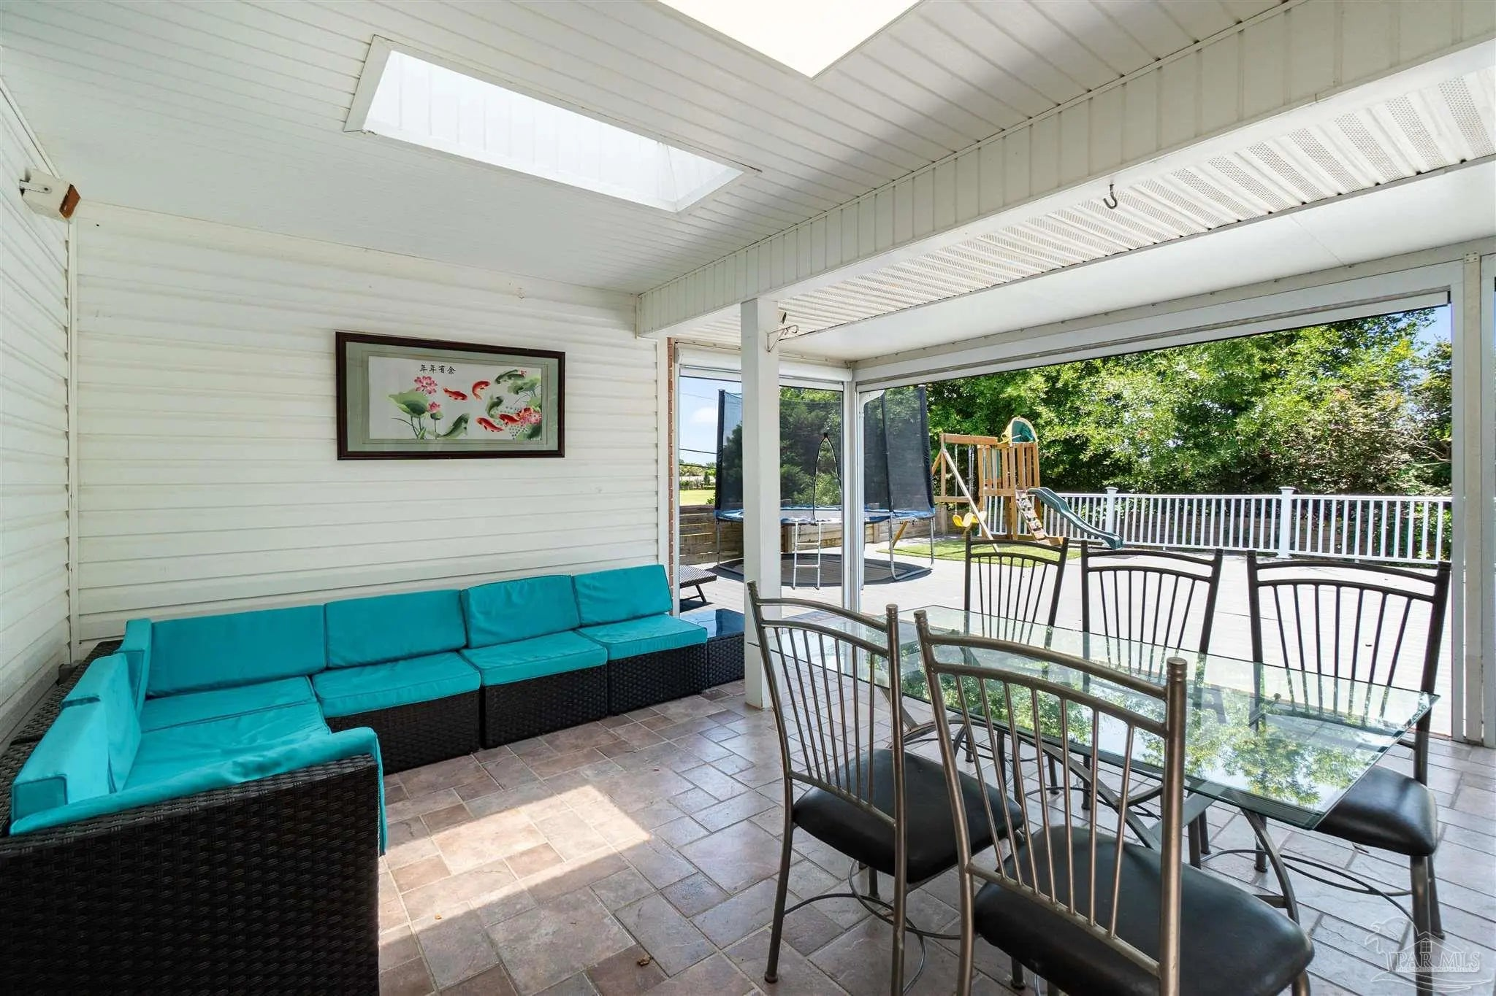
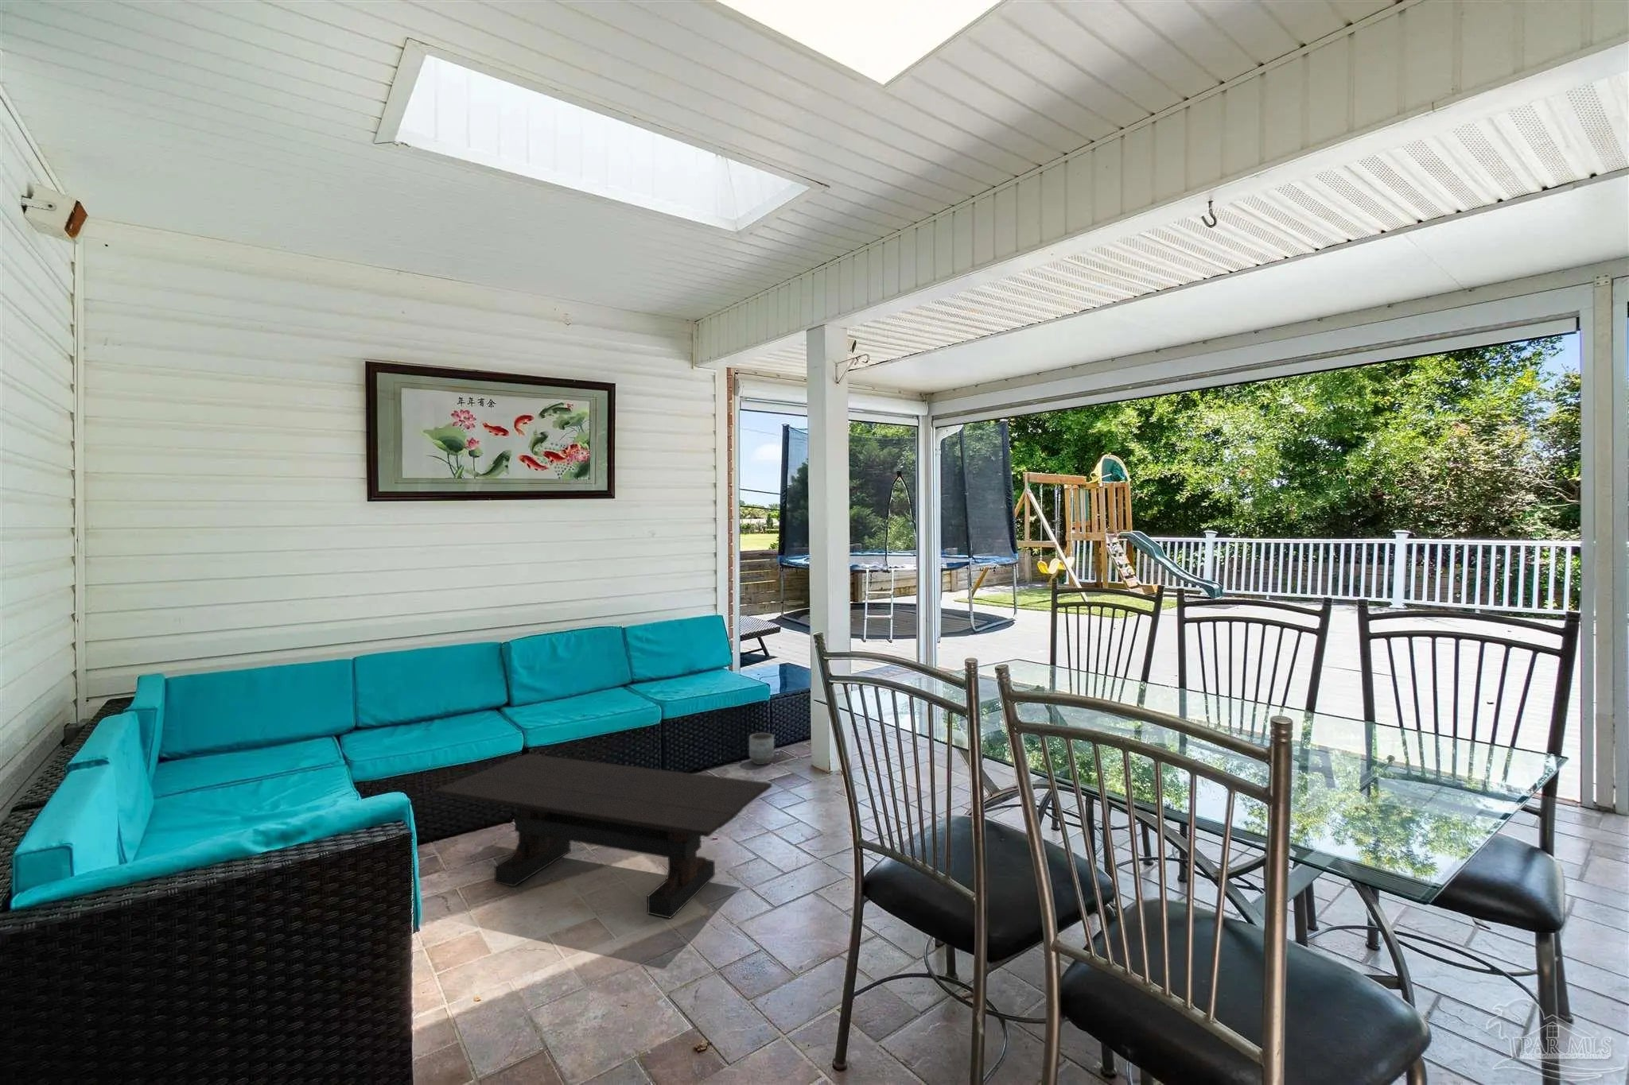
+ planter [748,733,775,765]
+ coffee table [434,753,773,919]
